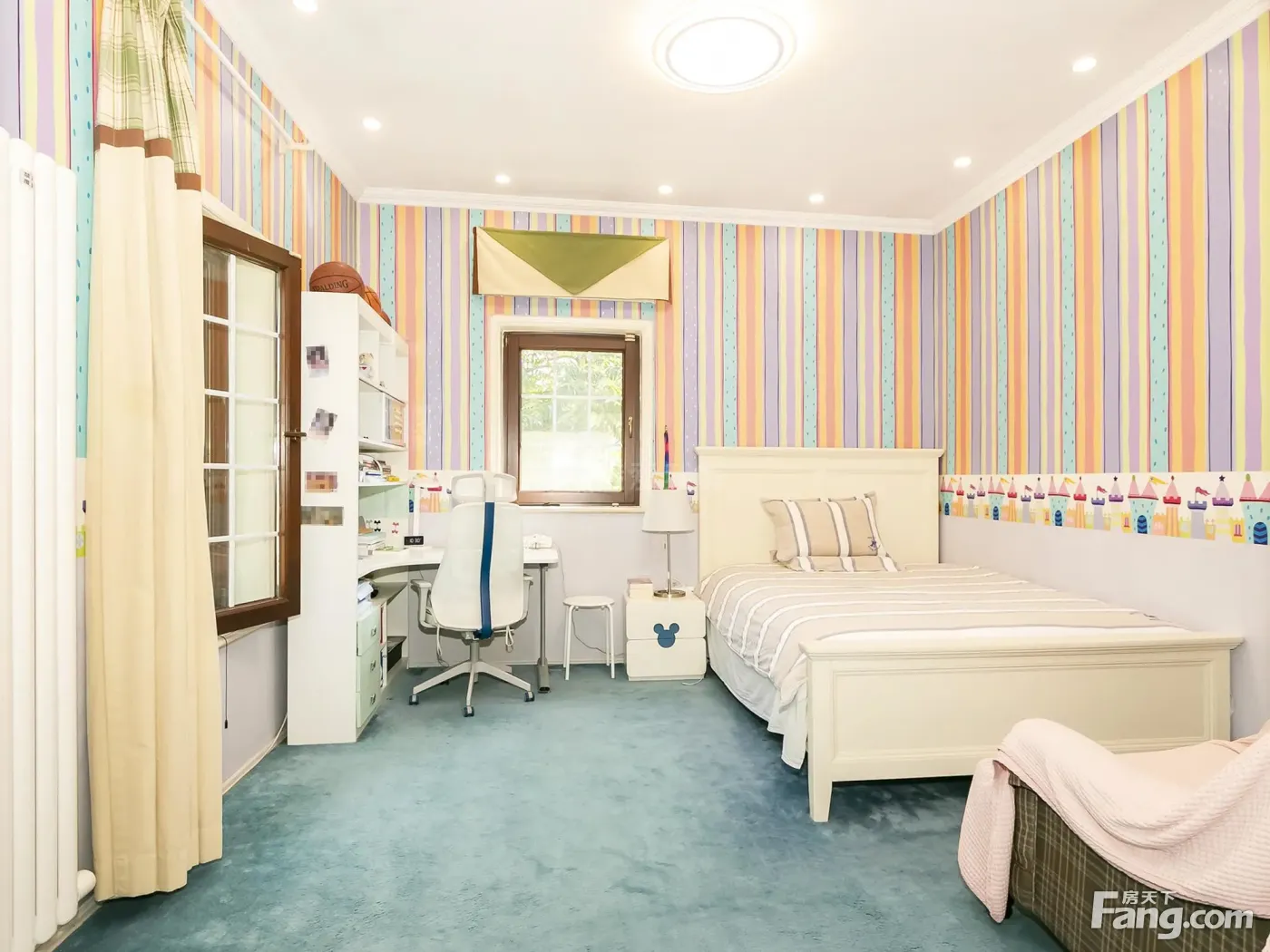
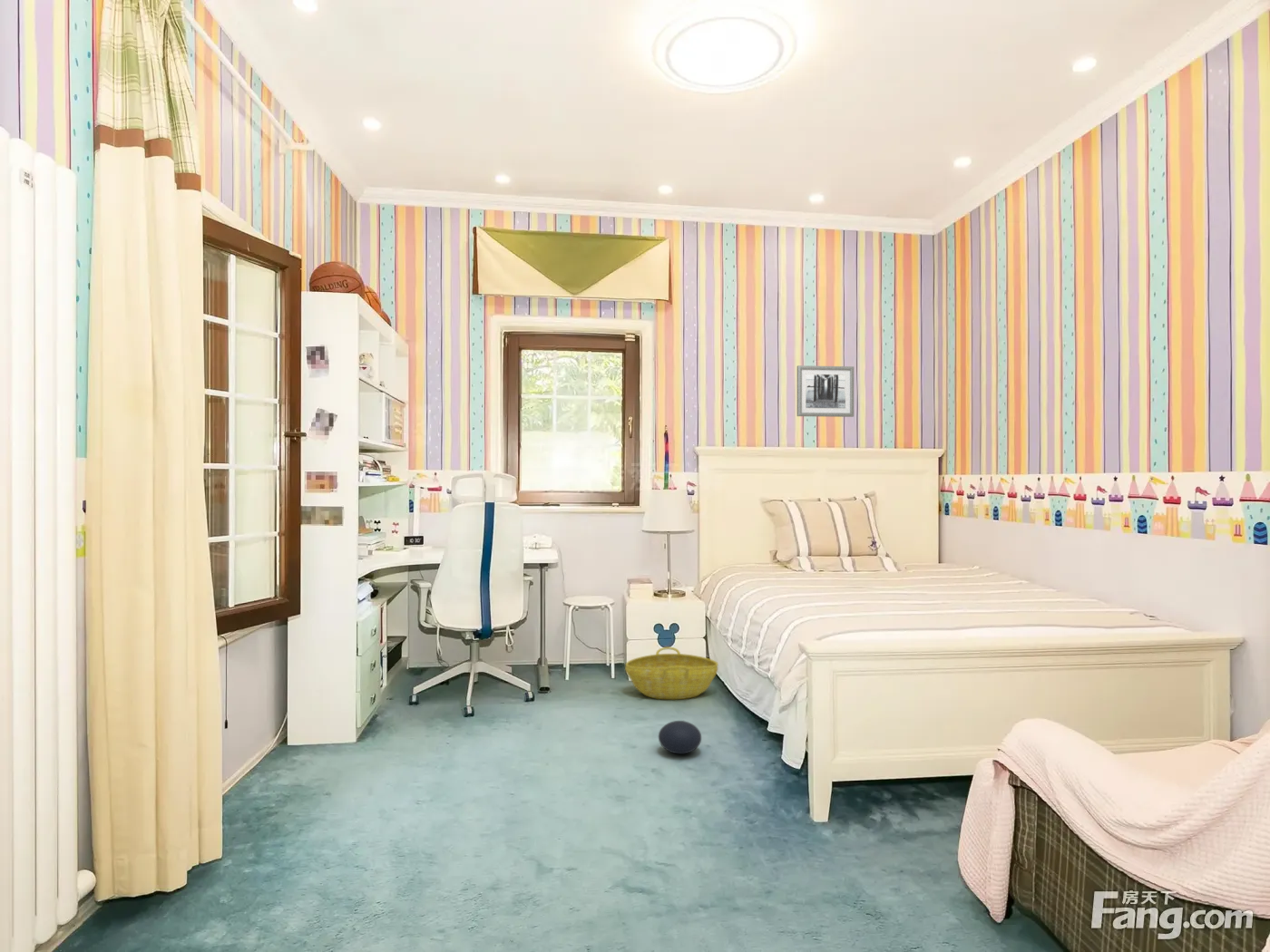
+ wall art [796,364,855,418]
+ ball [658,720,702,754]
+ basket [624,646,719,700]
